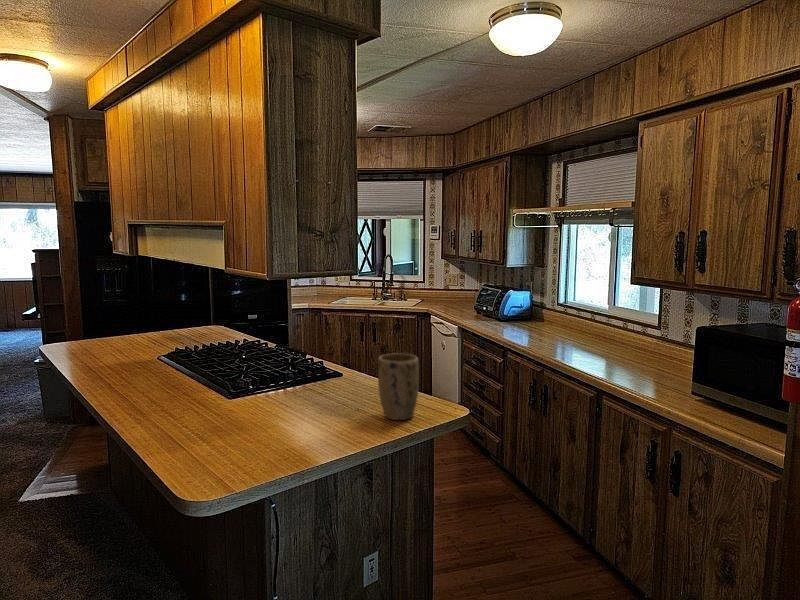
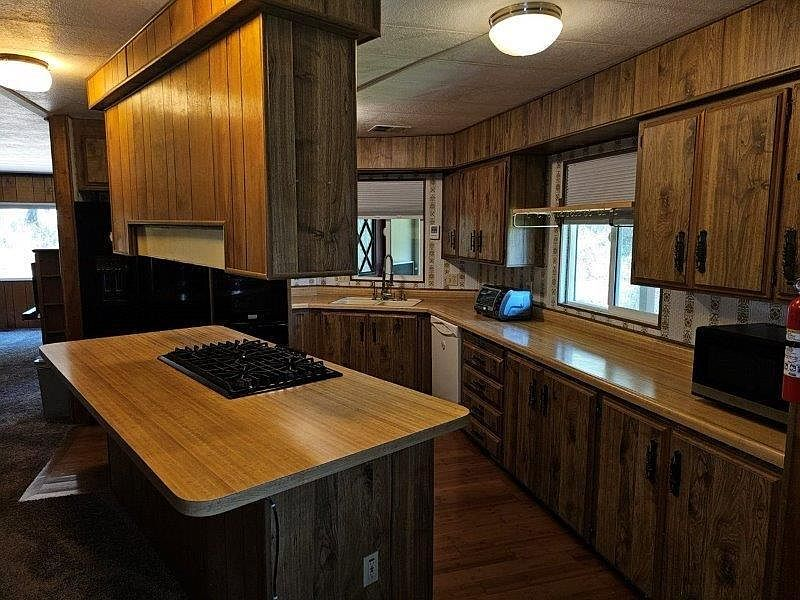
- plant pot [377,352,420,421]
